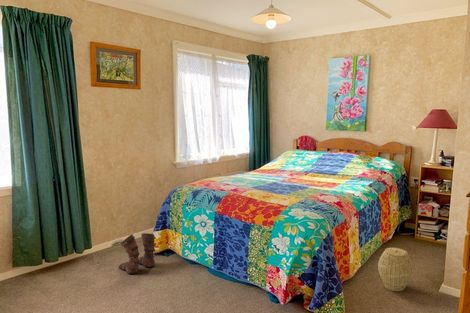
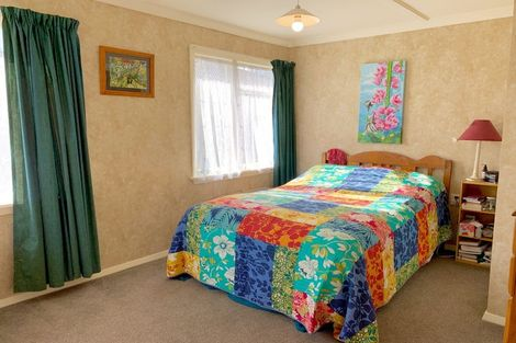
- woven basket [377,247,414,292]
- boots [110,232,157,275]
